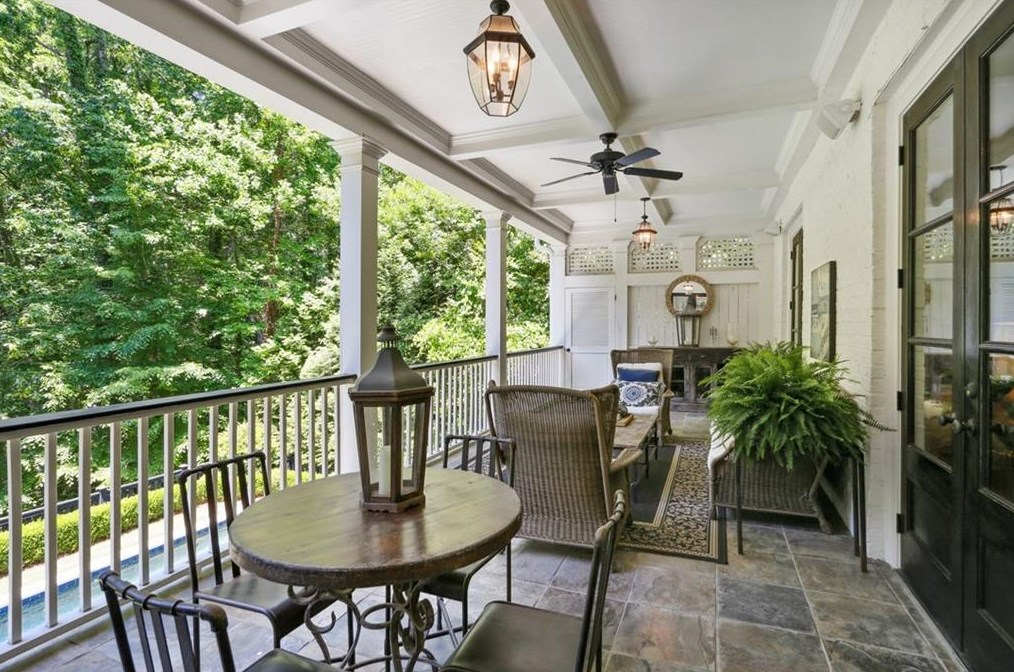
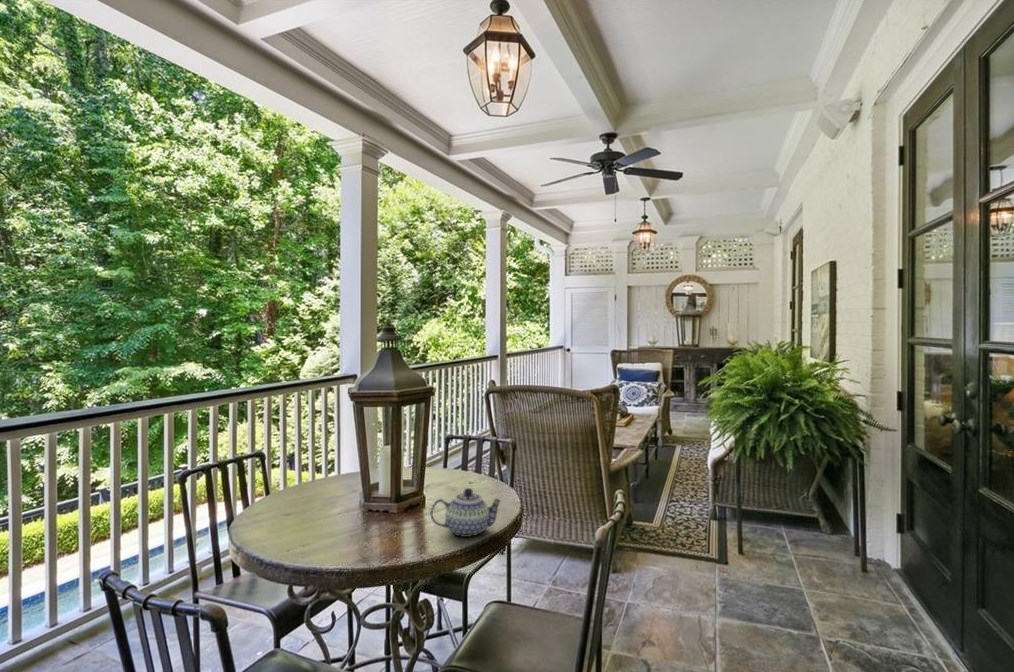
+ teapot [429,487,503,538]
